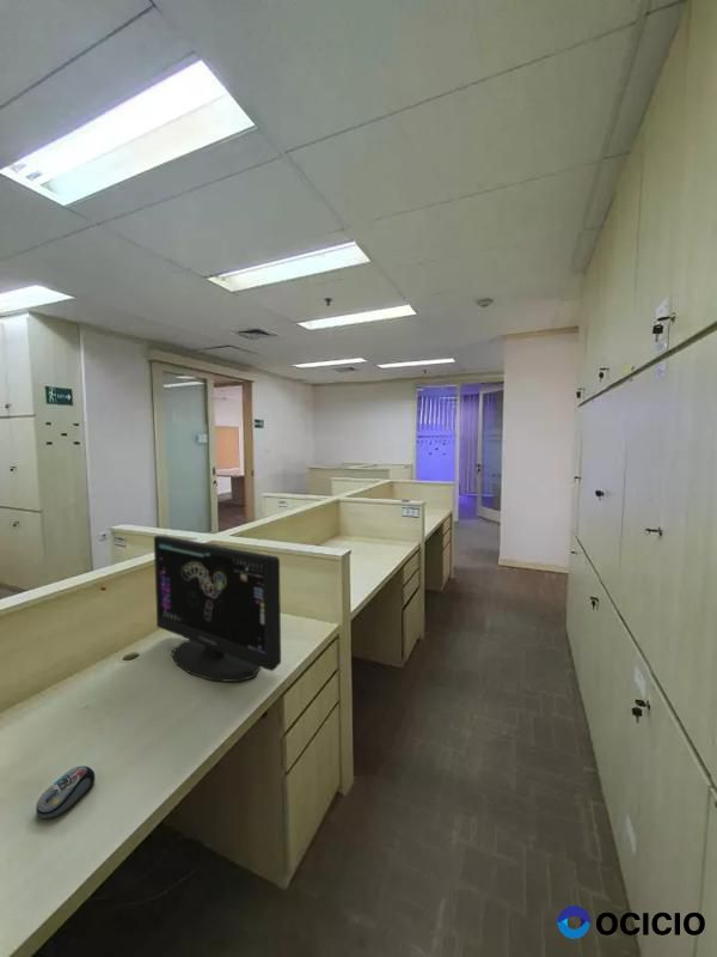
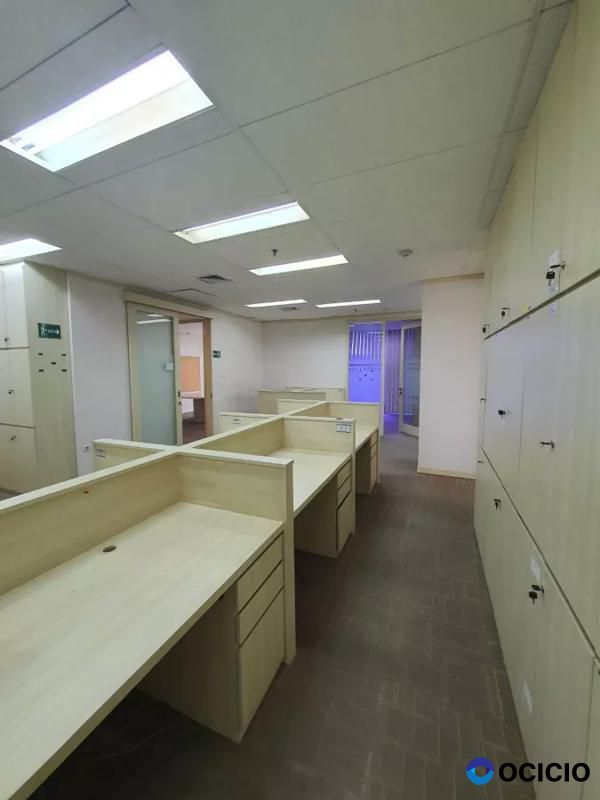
- computer monitor [153,535,282,683]
- computer mouse [35,764,96,819]
